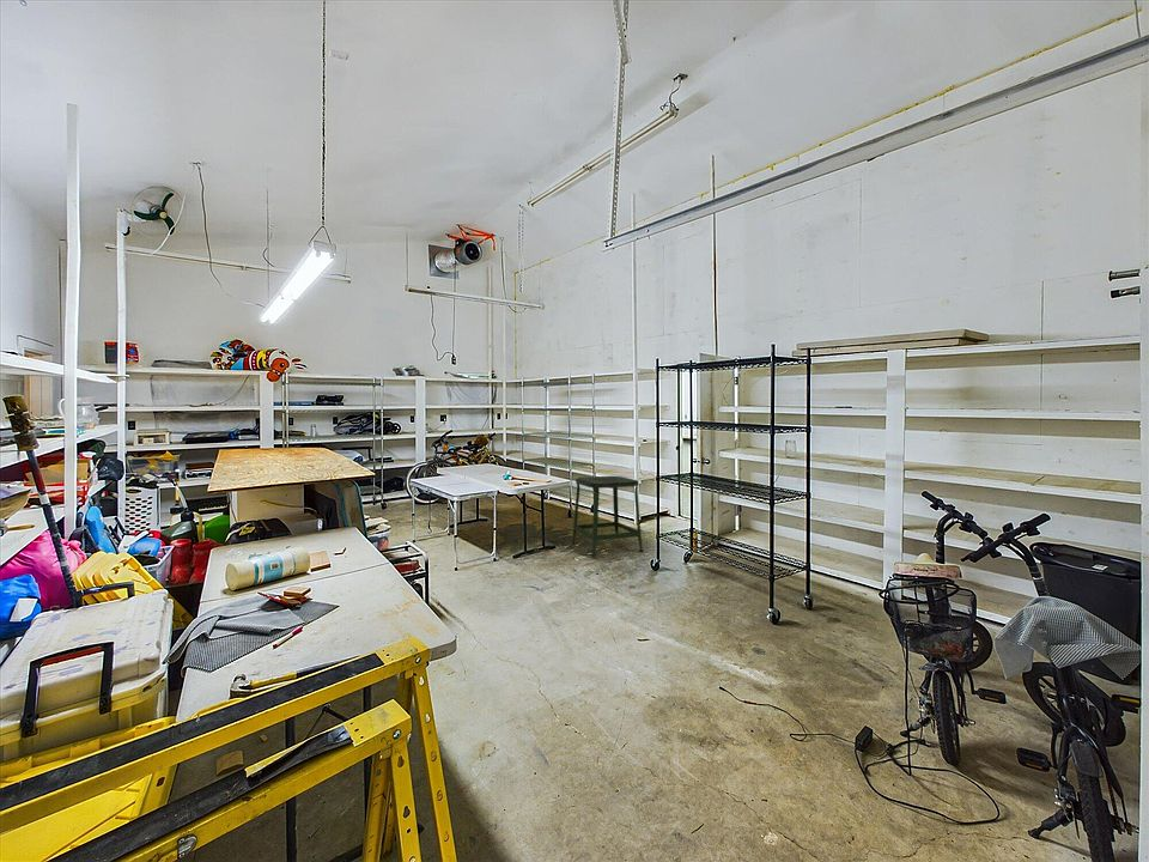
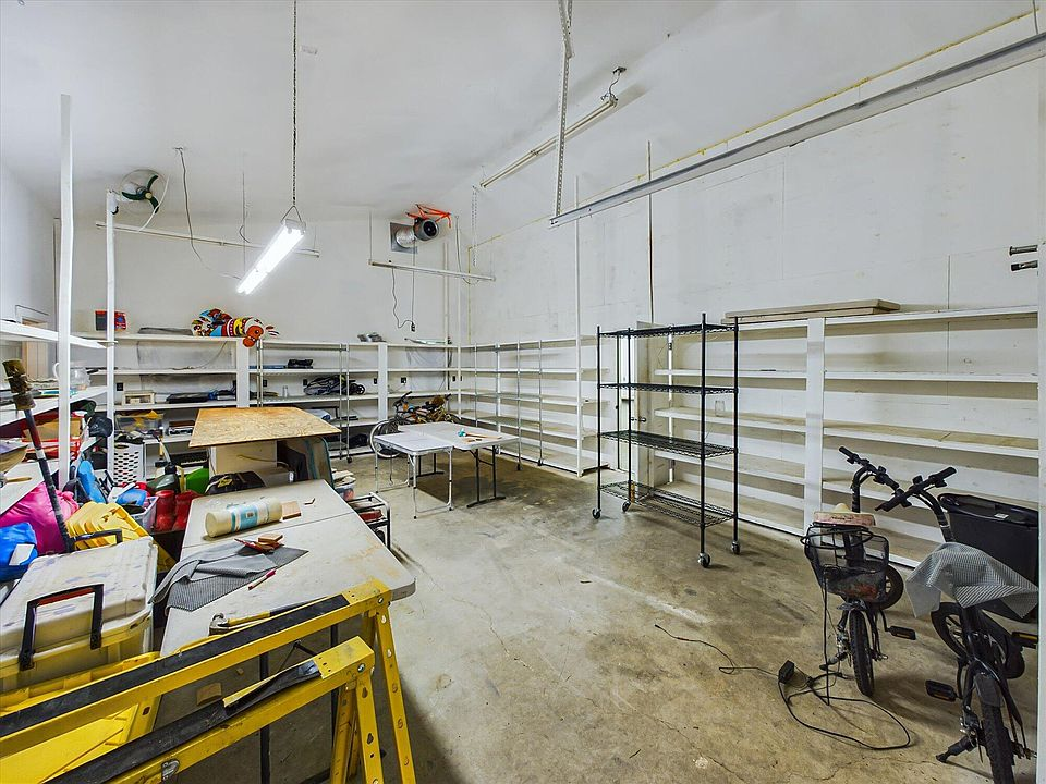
- stool [570,475,644,558]
